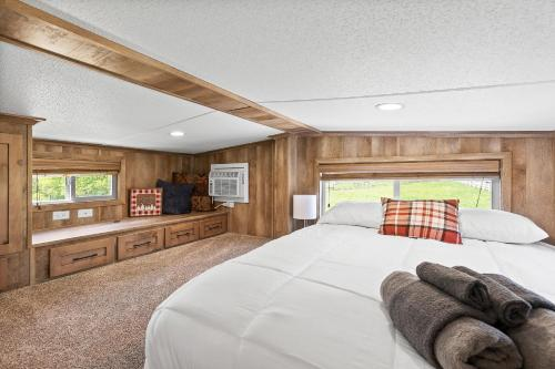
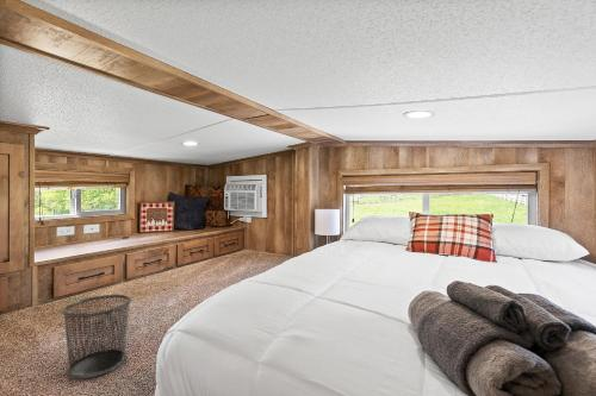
+ waste bin [61,294,132,379]
